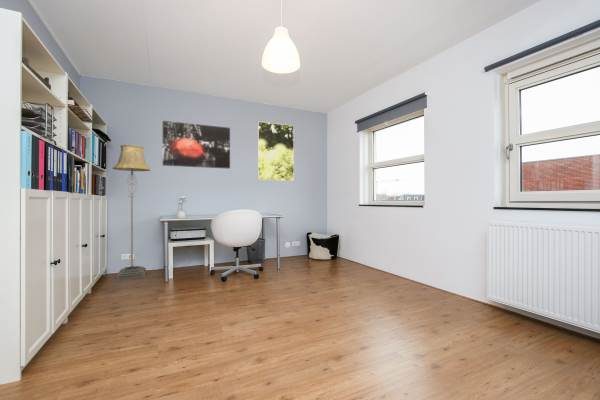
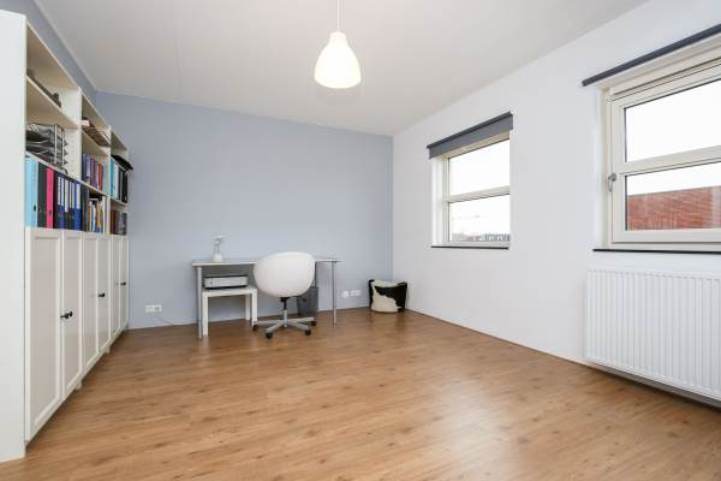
- floor lamp [111,144,152,281]
- wall art [162,120,231,170]
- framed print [257,121,295,182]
